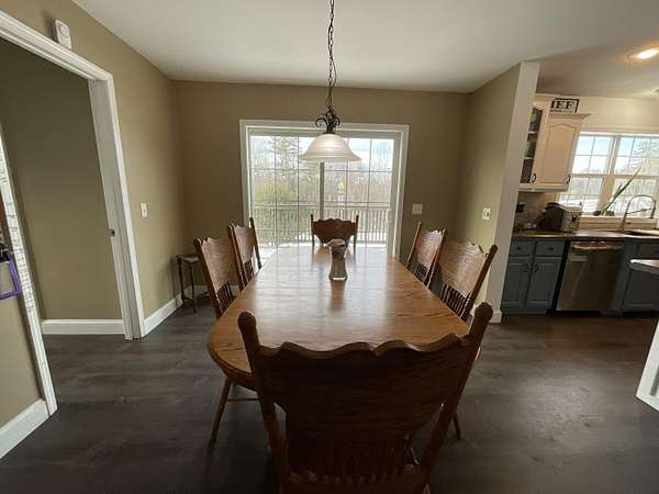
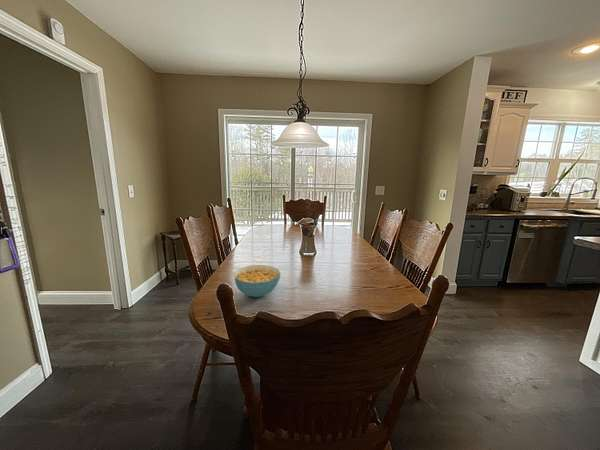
+ cereal bowl [233,264,281,298]
